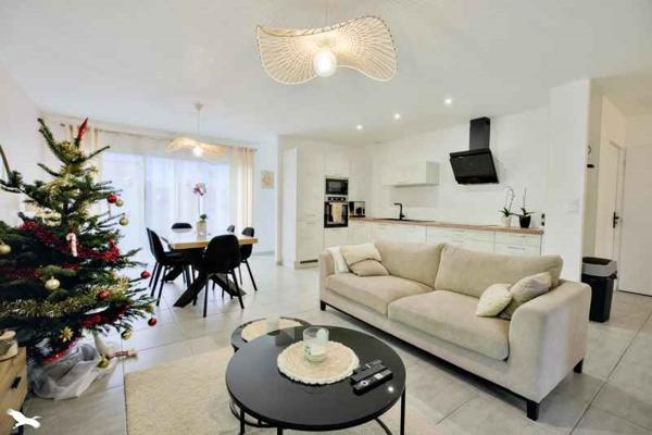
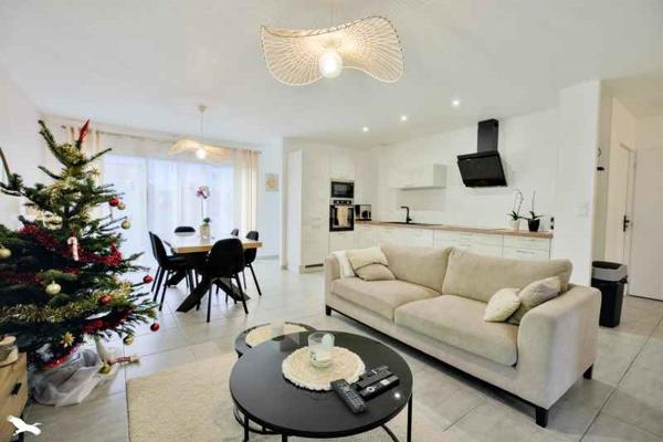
+ remote control [329,377,369,414]
